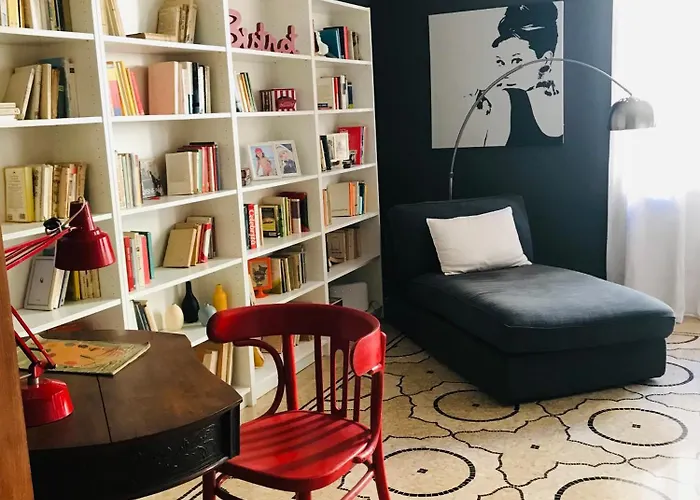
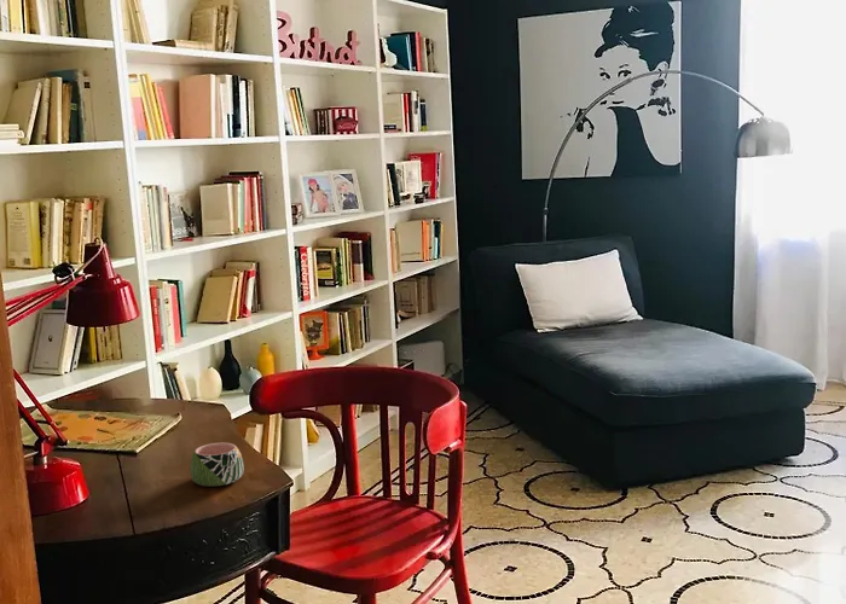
+ mug [190,442,245,488]
